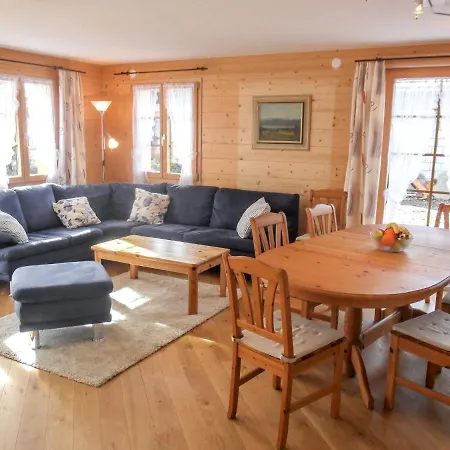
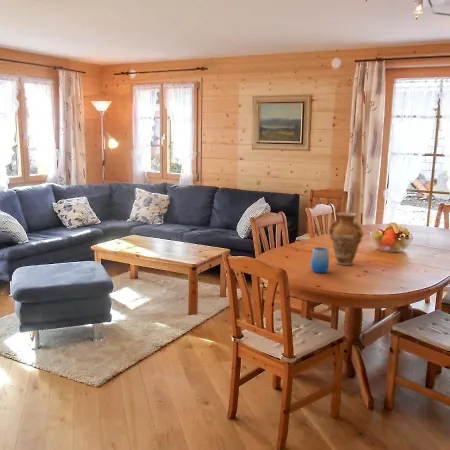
+ vase [328,211,364,266]
+ cup [310,246,330,274]
